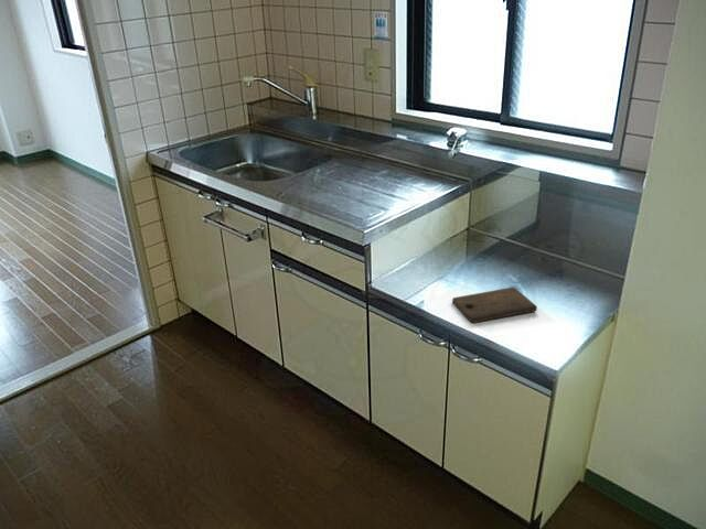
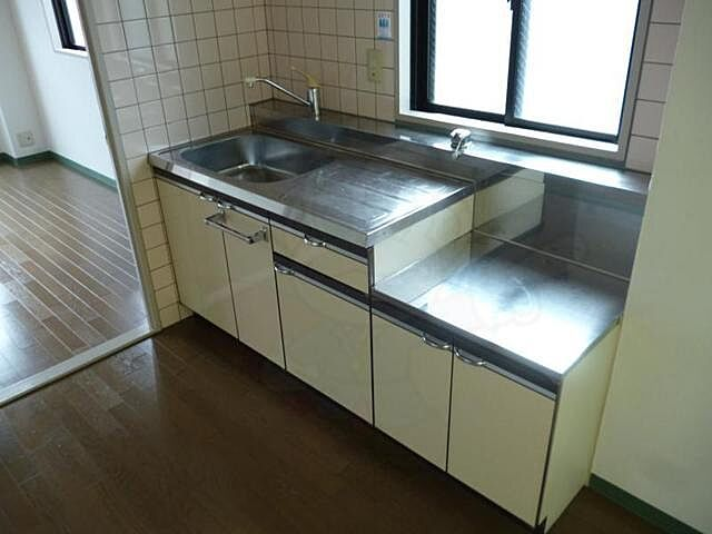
- cutting board [451,287,538,324]
